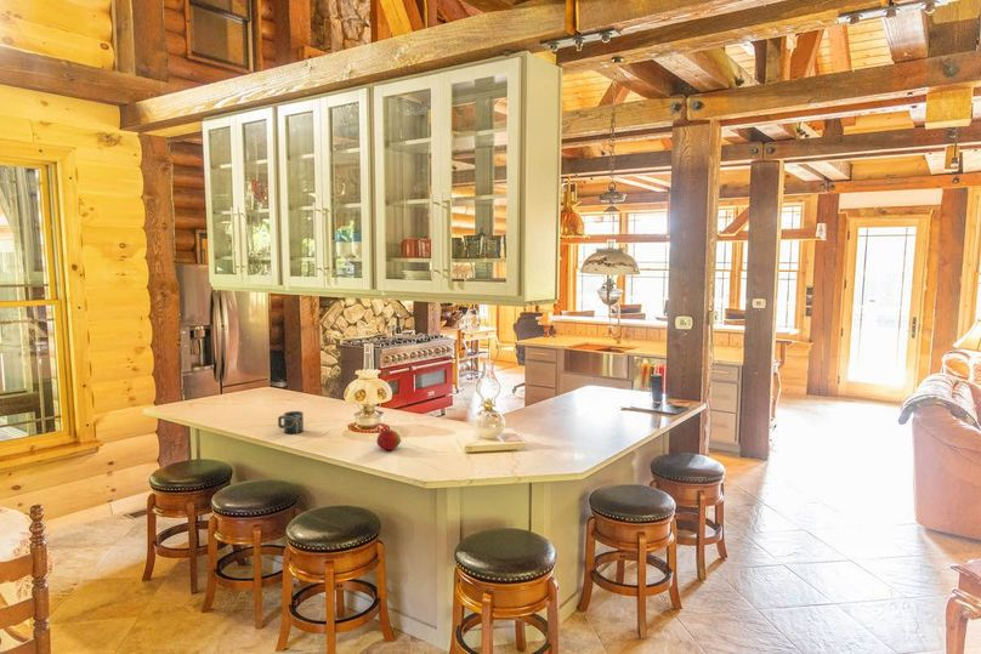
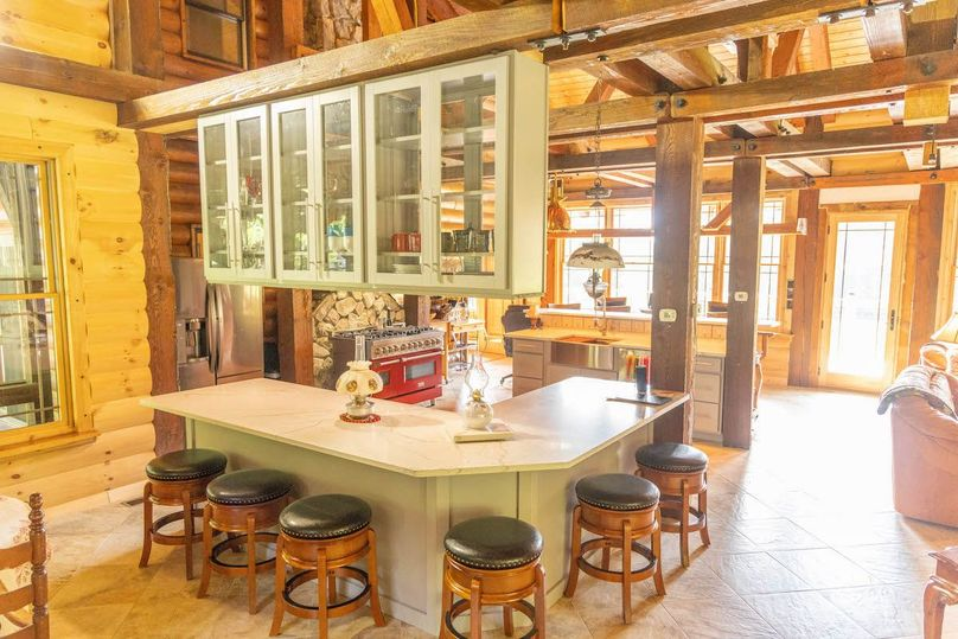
- cup [277,410,305,434]
- fruit [375,428,402,451]
